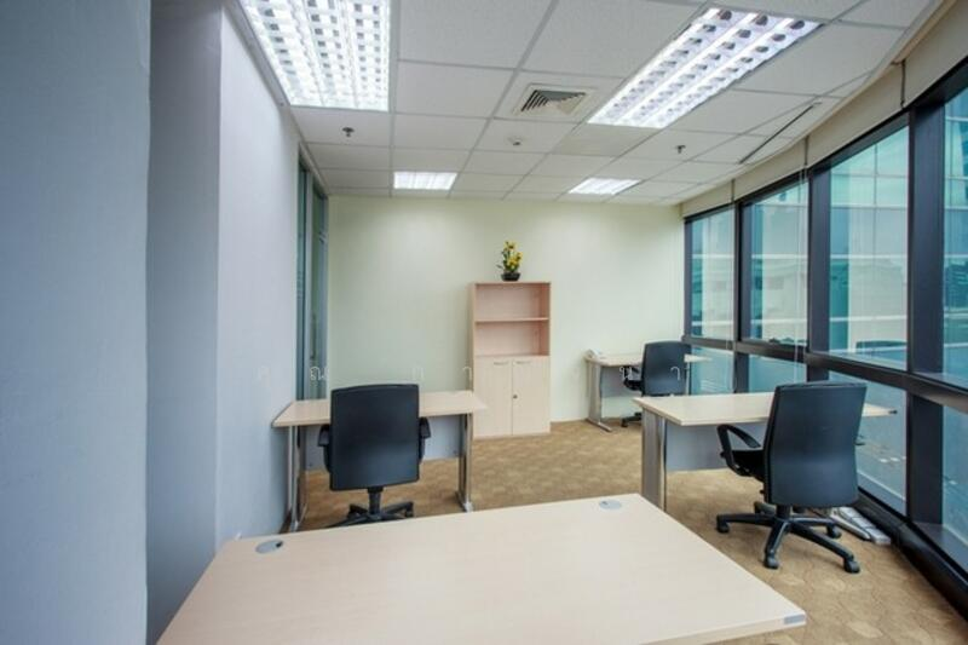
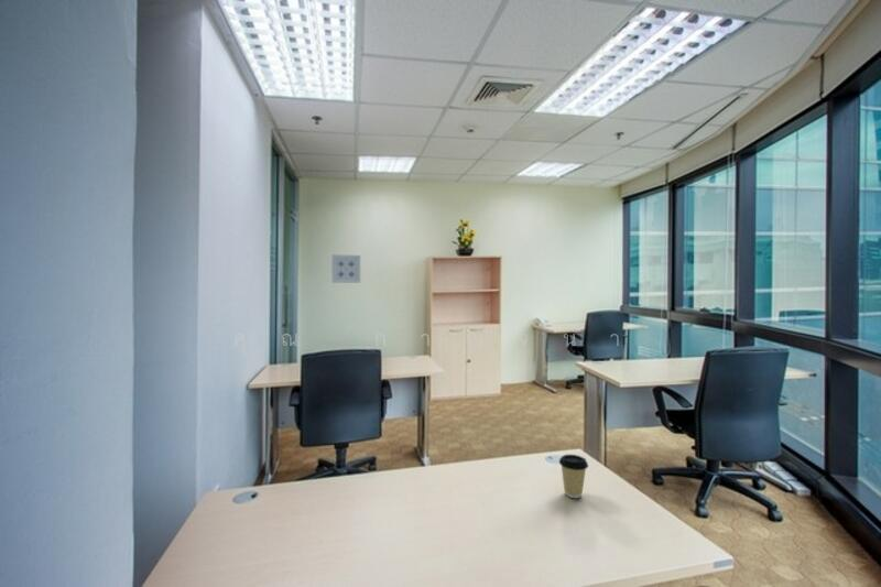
+ wall art [330,253,361,284]
+ coffee cup [558,454,589,499]
